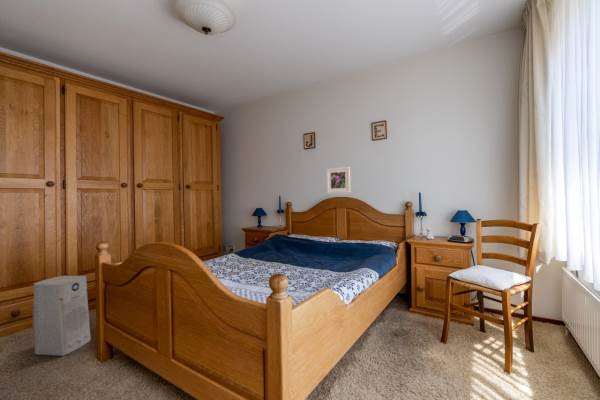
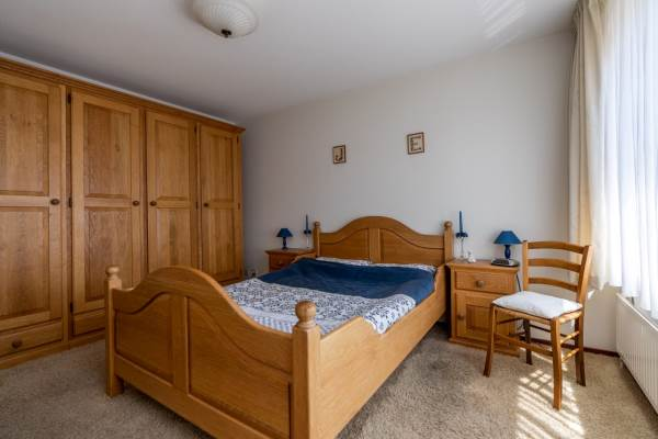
- air purifier [31,275,92,357]
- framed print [325,166,352,194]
